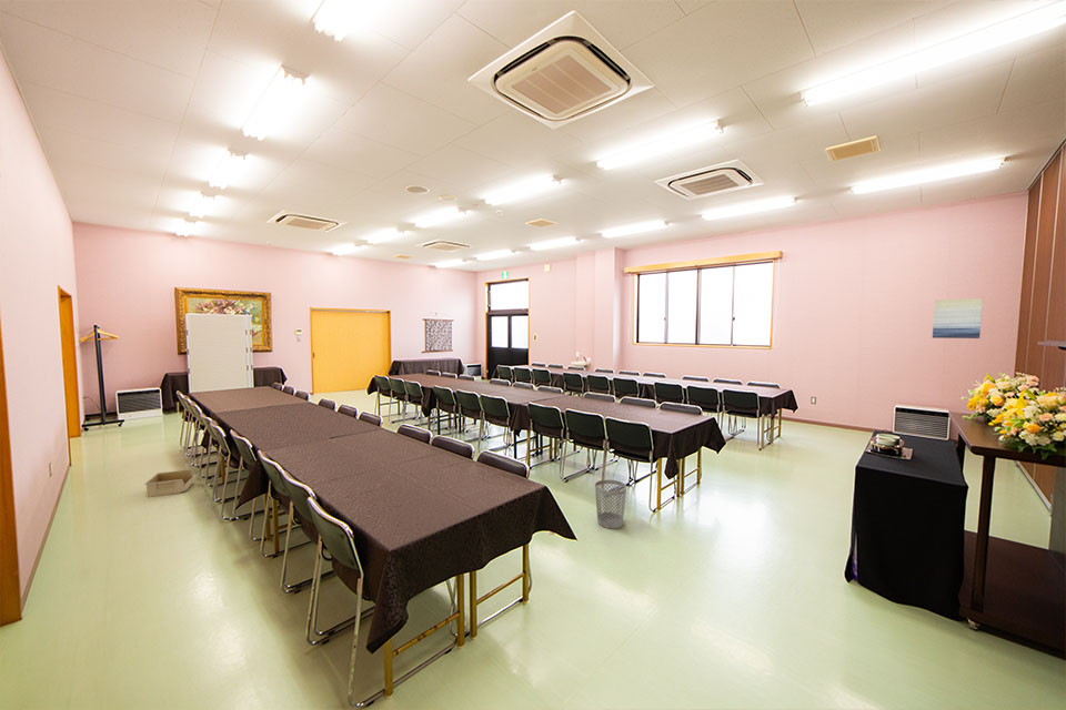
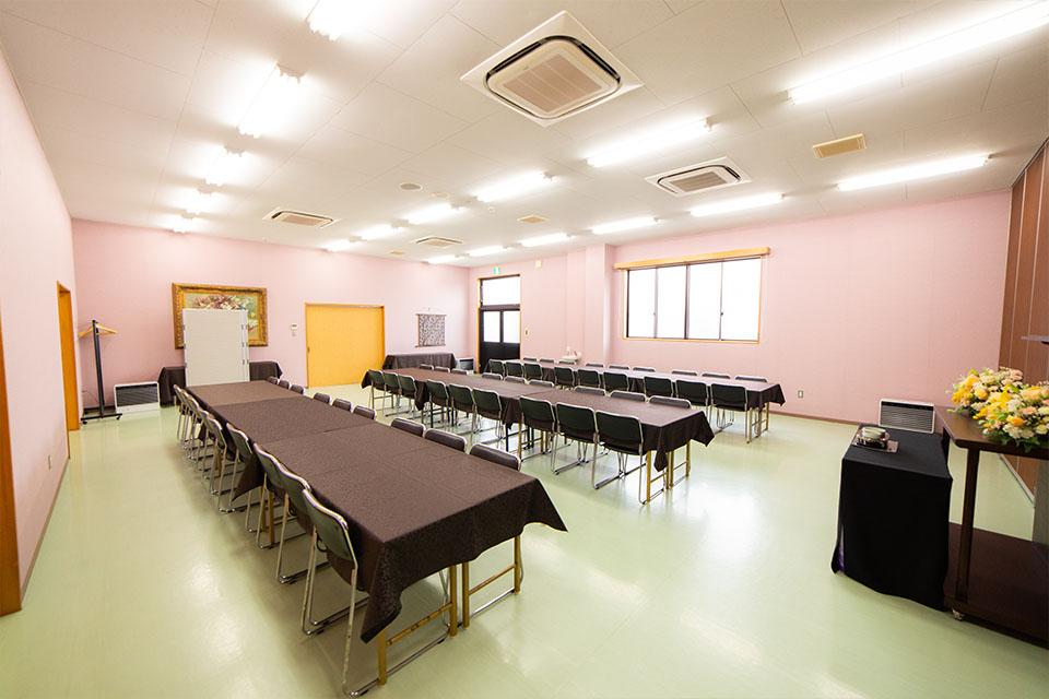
- wastebasket [594,479,627,529]
- storage bin [144,469,195,498]
- wall art [932,297,984,339]
